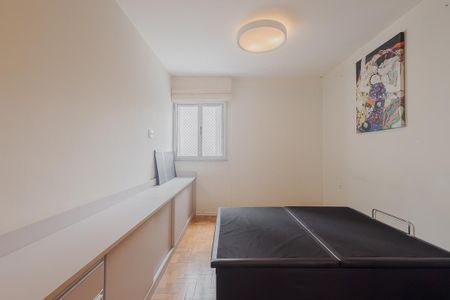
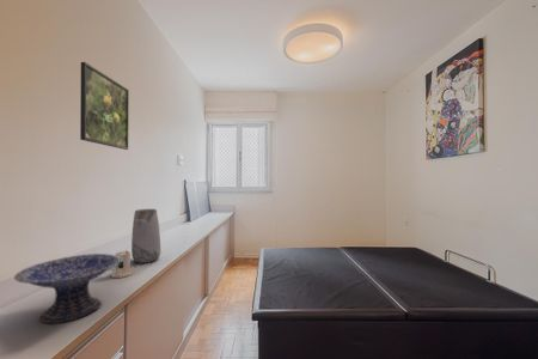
+ candle [110,249,134,279]
+ decorative bowl [13,252,120,324]
+ vase [130,208,161,264]
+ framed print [79,61,130,151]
